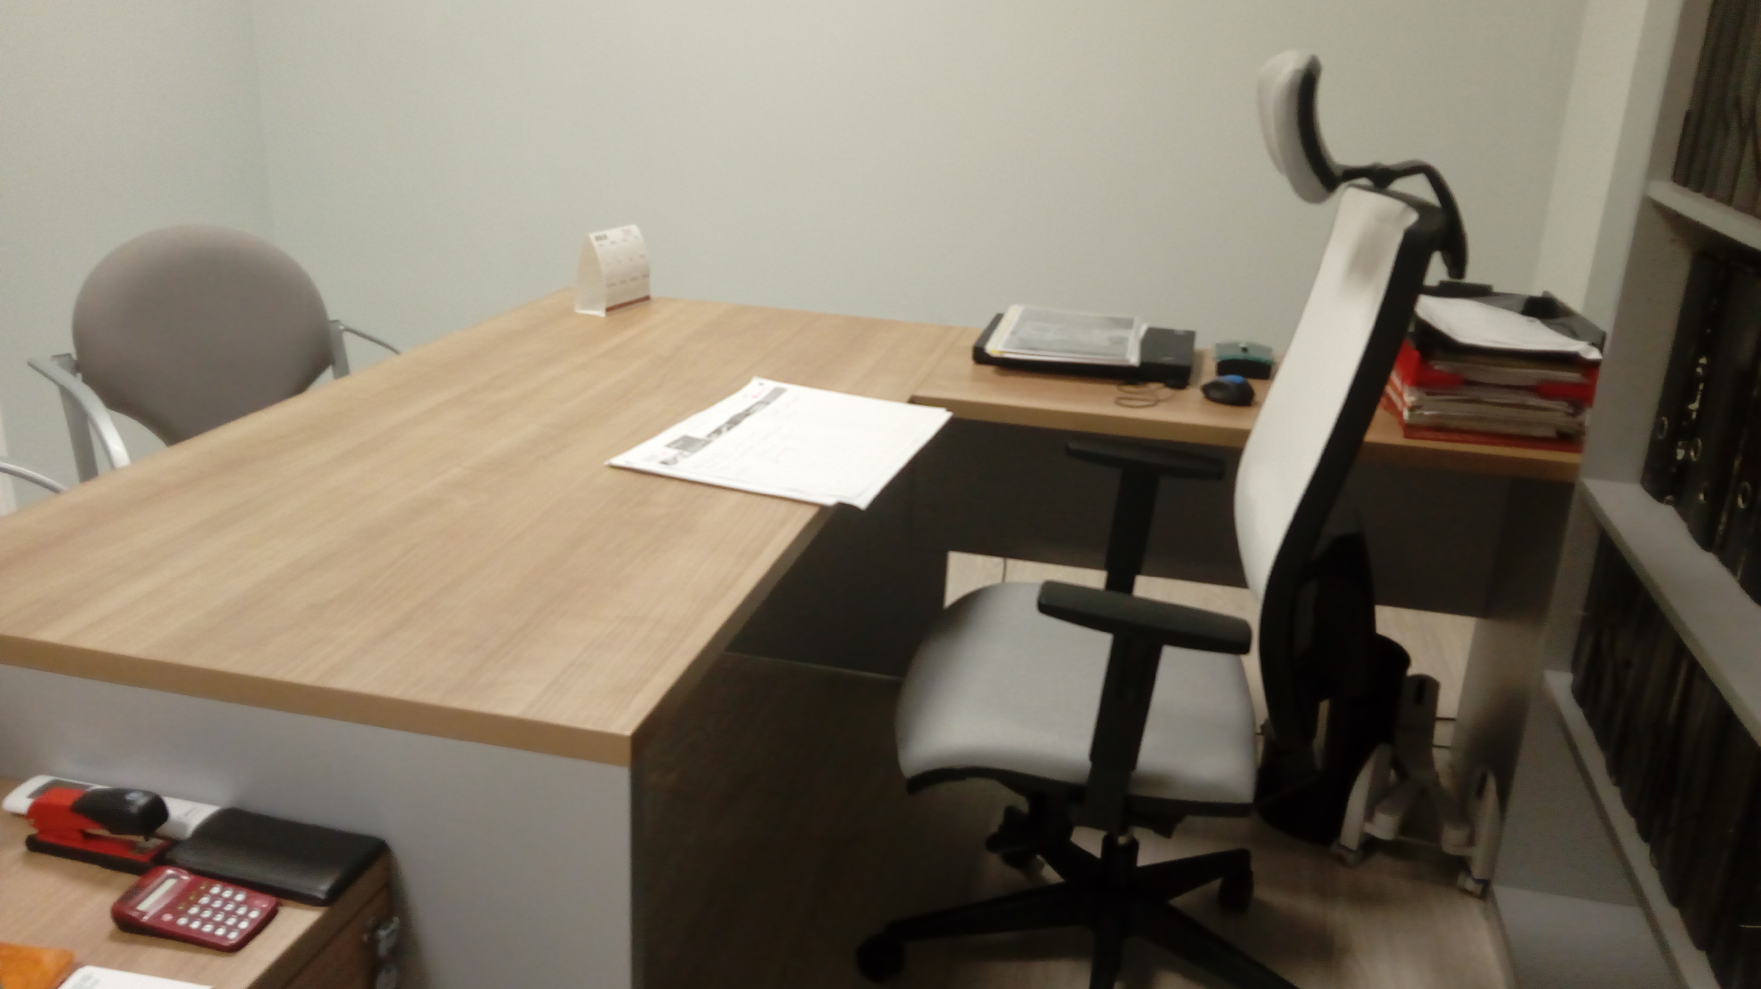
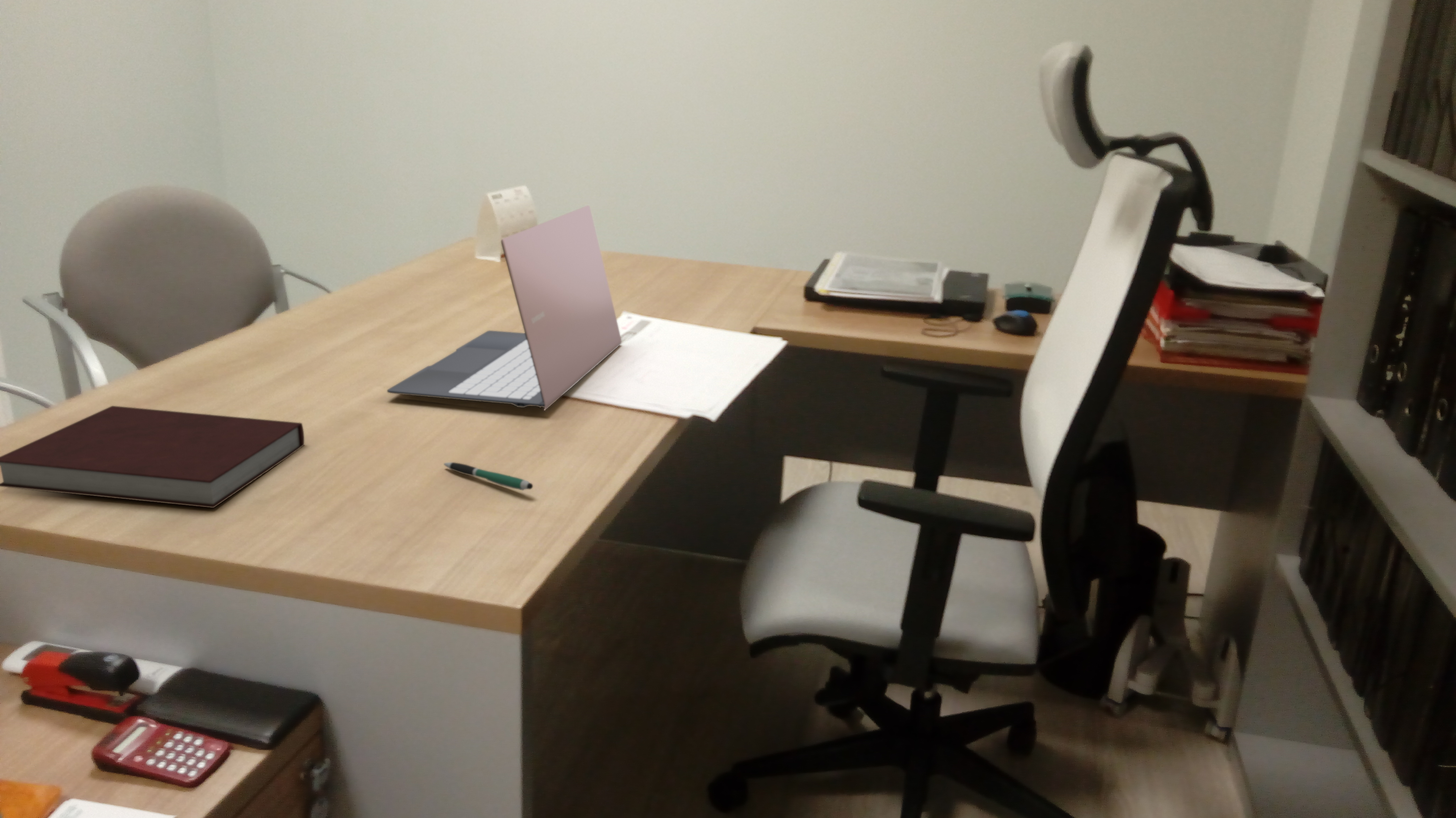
+ laptop [387,205,622,411]
+ pen [443,462,533,491]
+ notebook [0,405,305,508]
